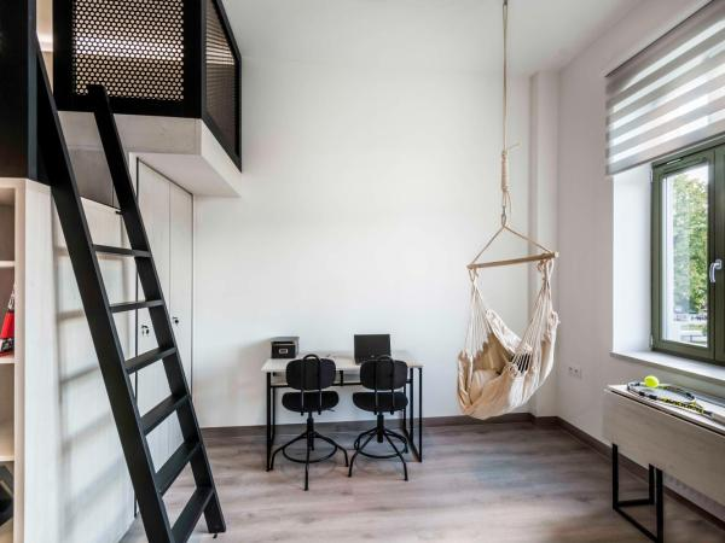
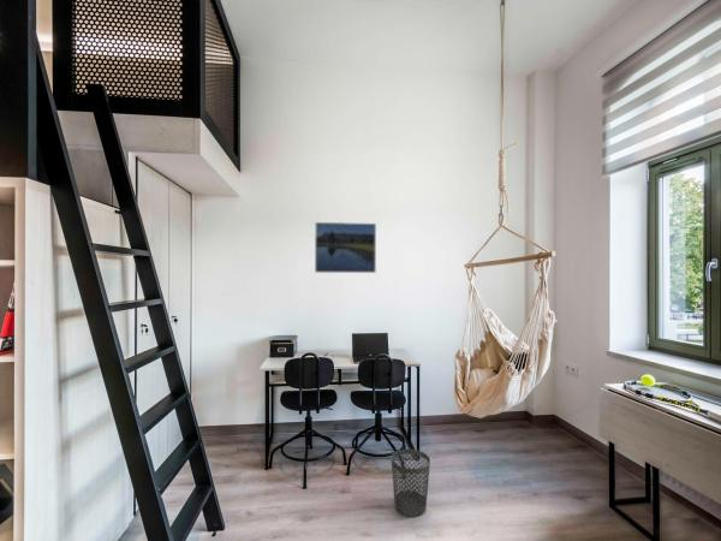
+ wastebasket [391,448,431,518]
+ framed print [314,221,377,274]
